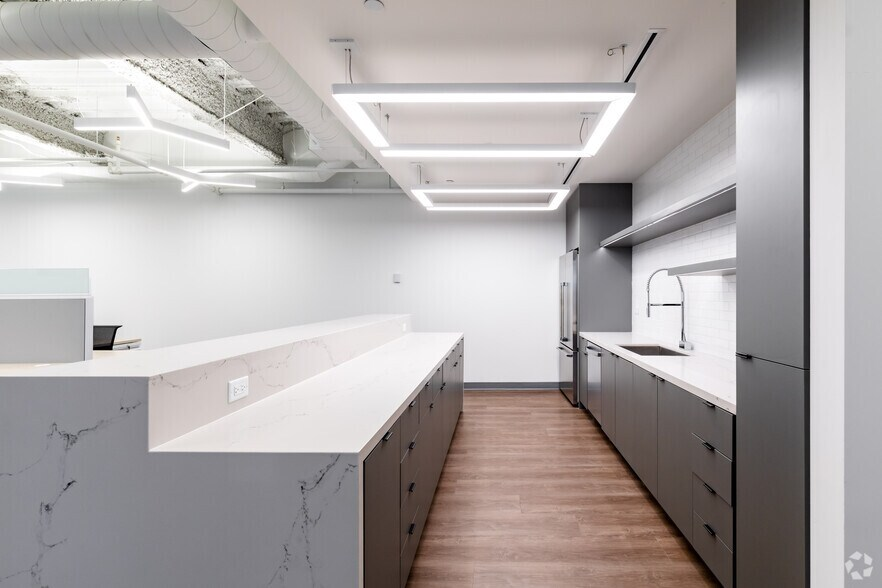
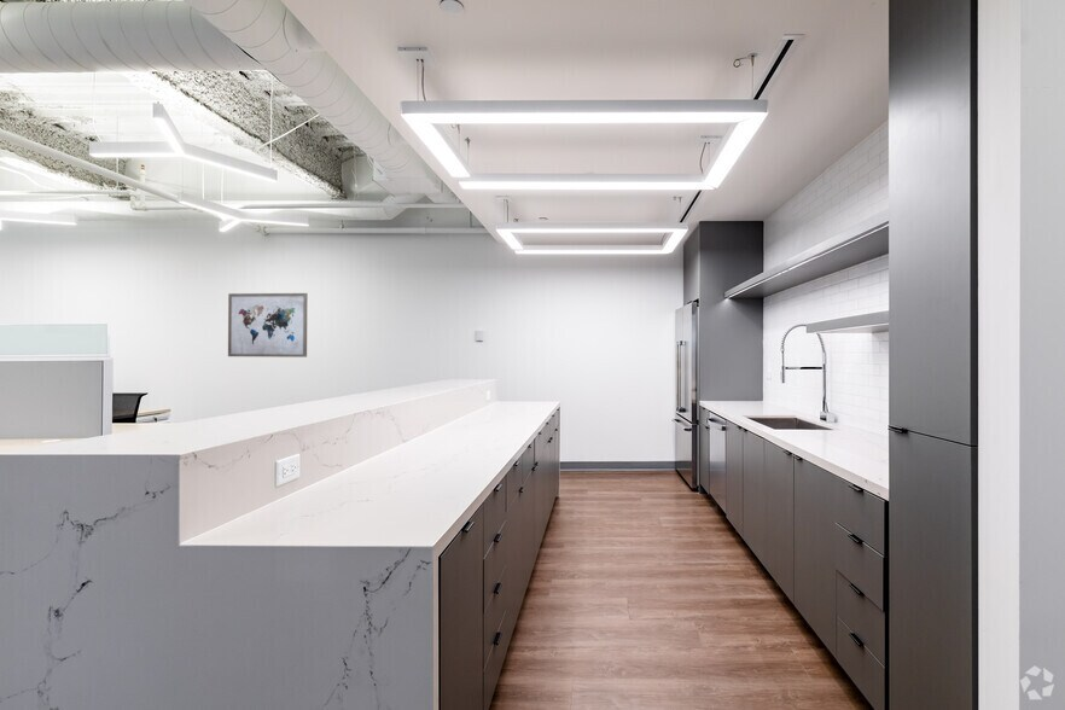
+ wall art [227,292,309,359]
